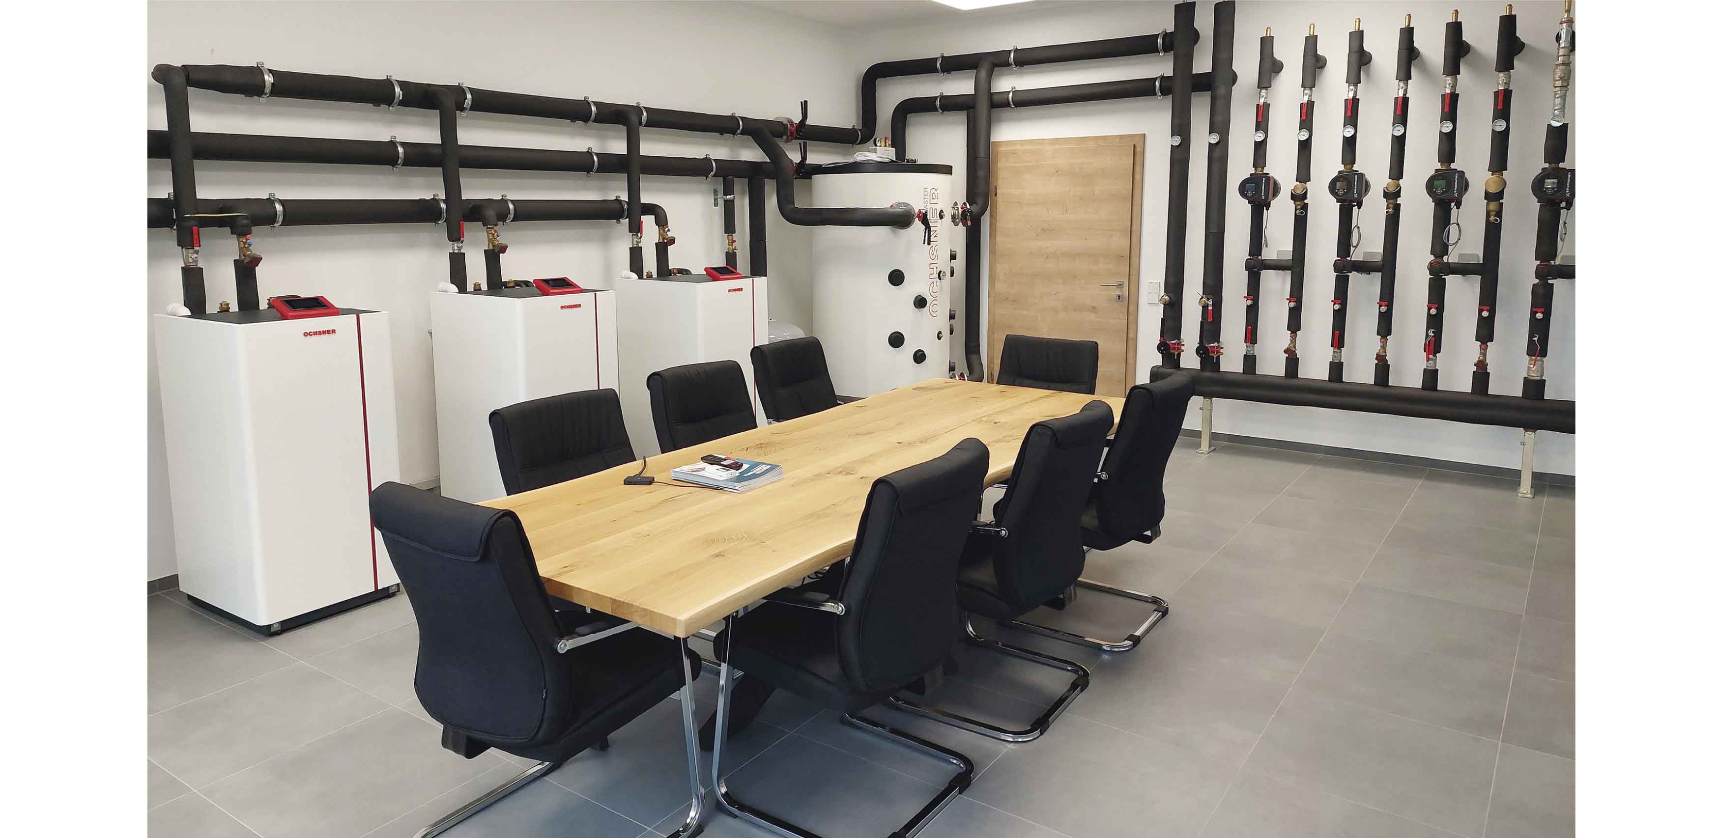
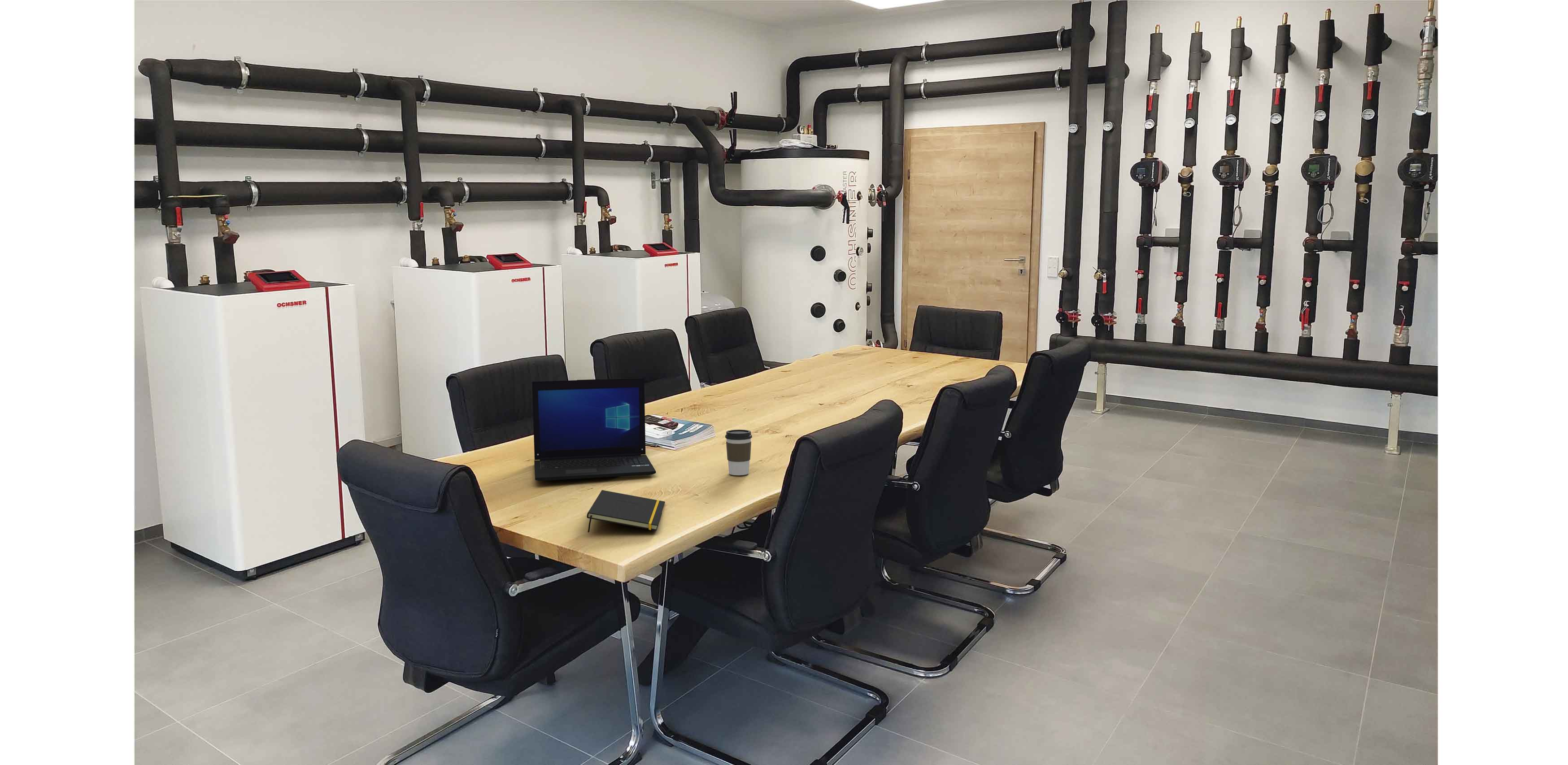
+ coffee cup [725,429,753,476]
+ laptop [531,378,657,482]
+ notepad [586,490,666,533]
